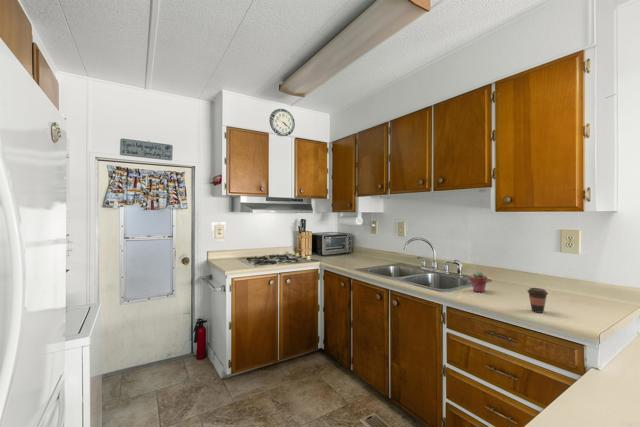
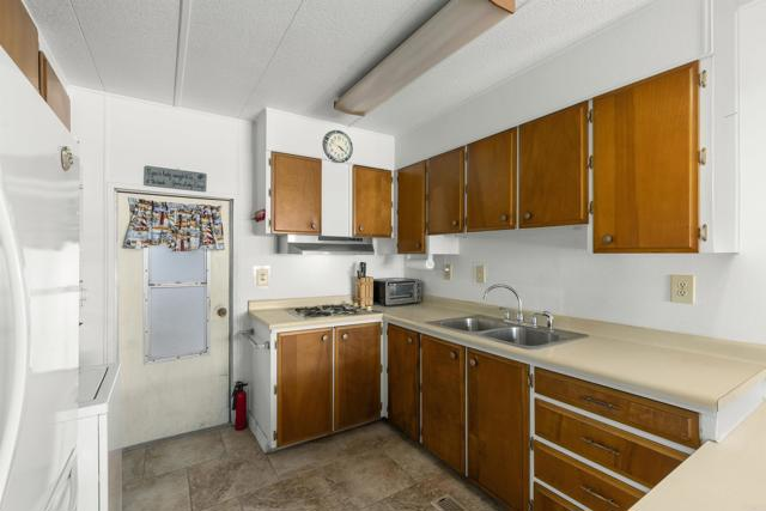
- coffee cup [526,287,549,314]
- potted succulent [469,269,488,293]
